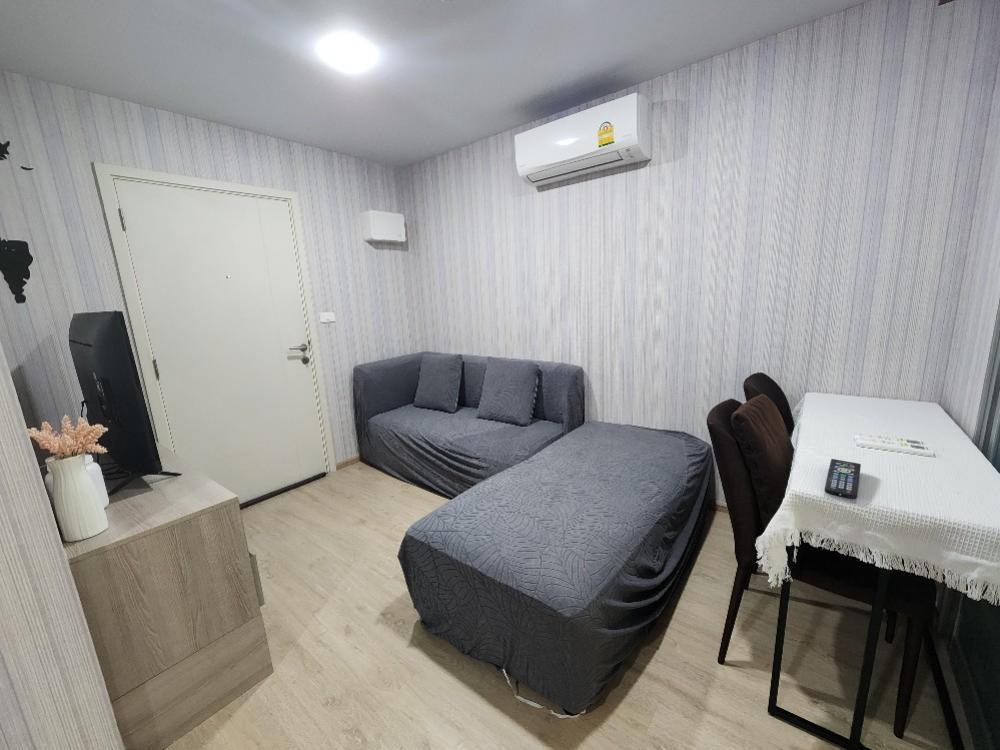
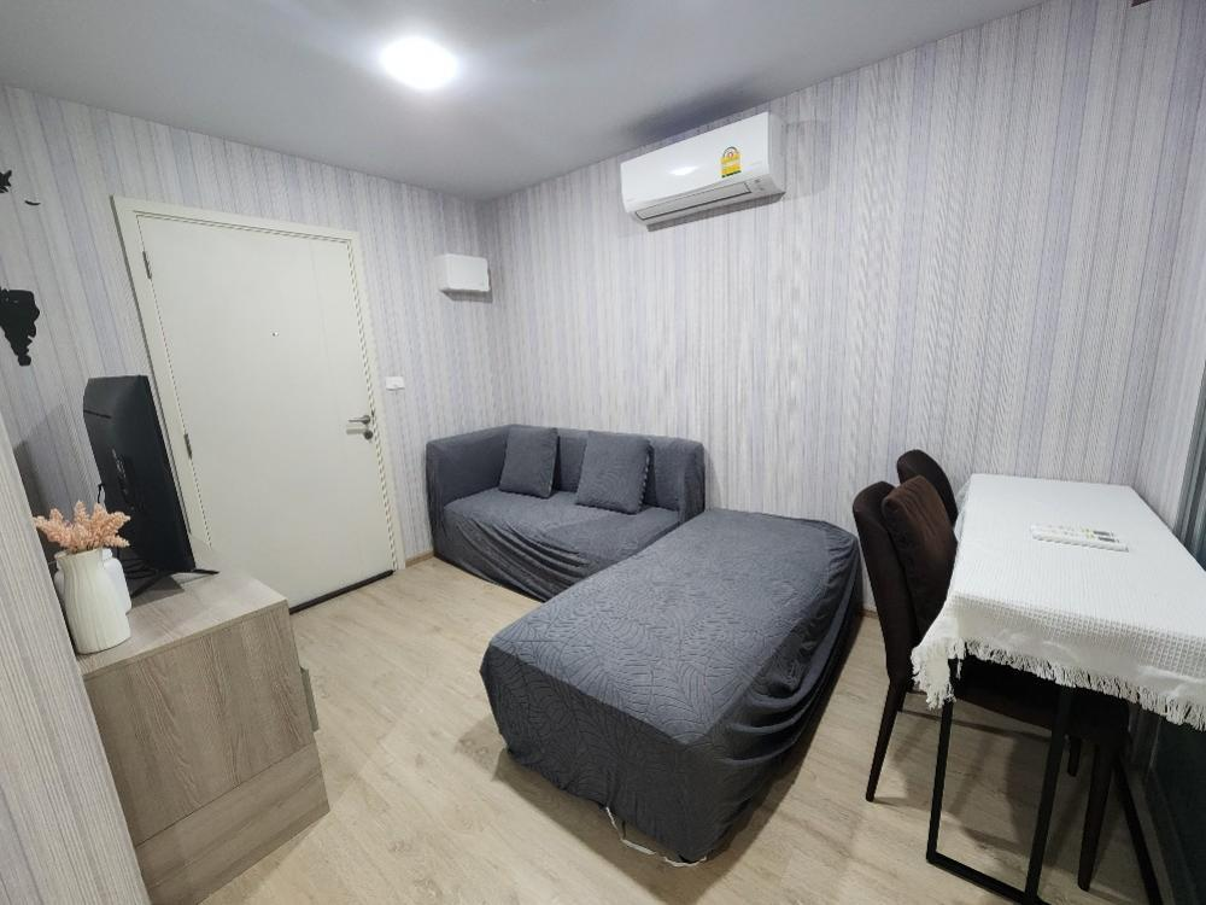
- remote control [824,458,862,500]
